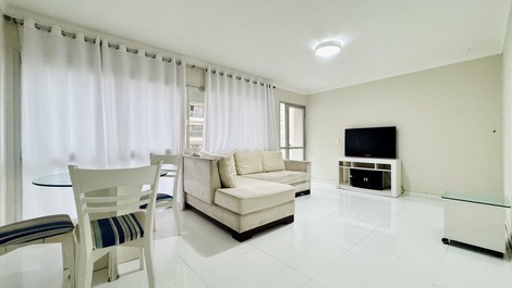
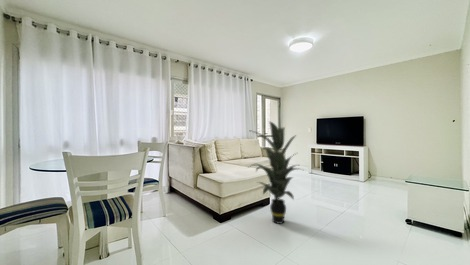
+ indoor plant [248,120,307,225]
